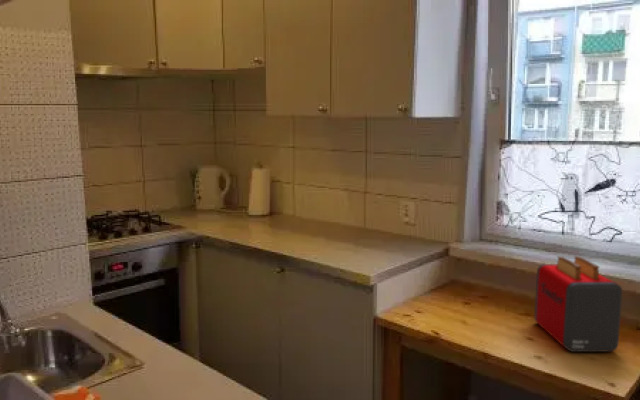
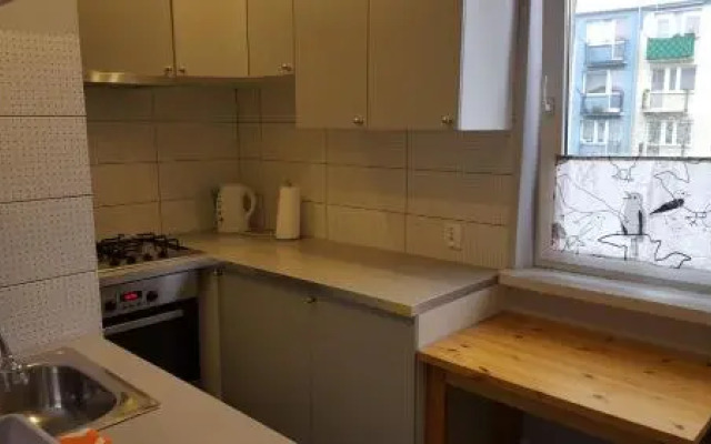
- toaster [534,255,623,353]
